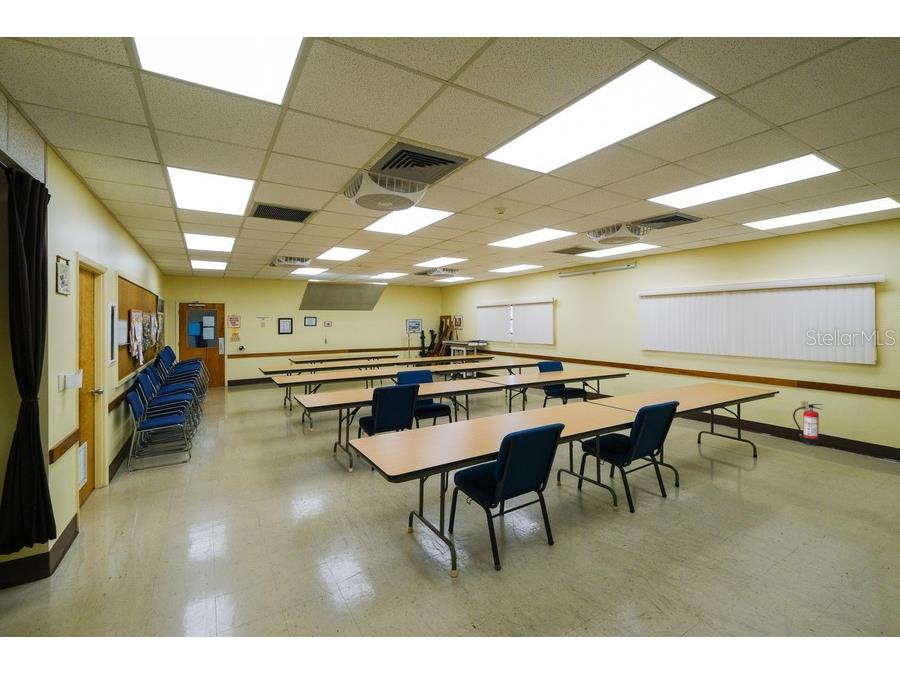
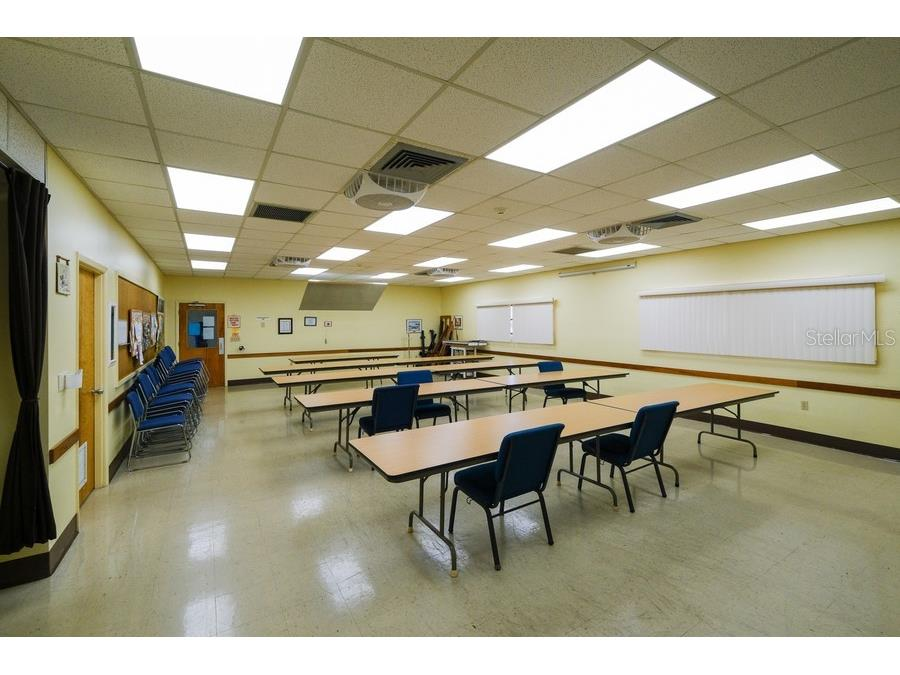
- fire extinguisher [792,403,823,446]
